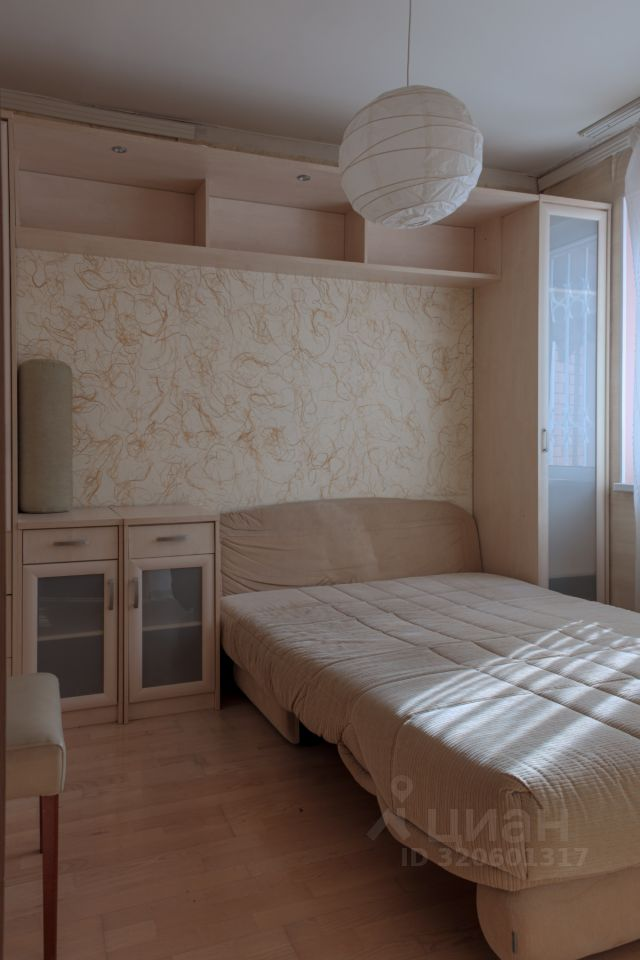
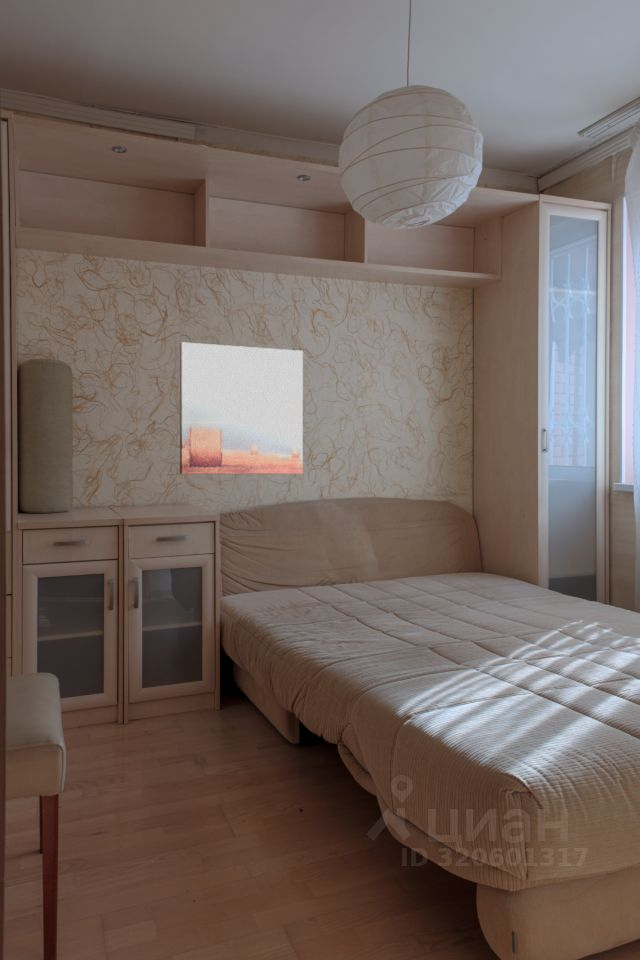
+ wall art [179,341,304,475]
